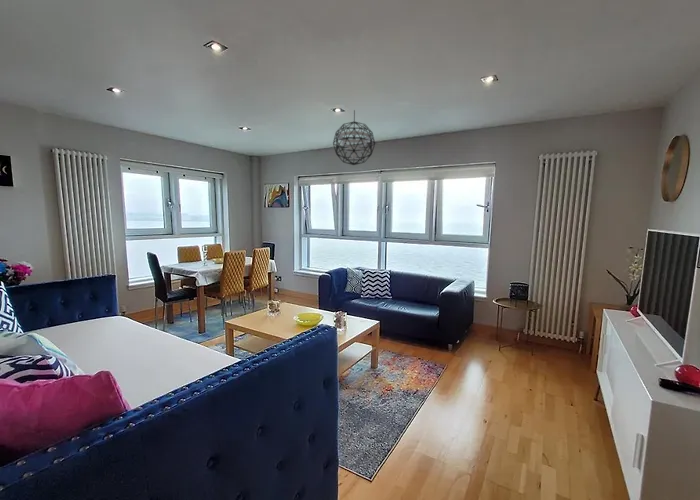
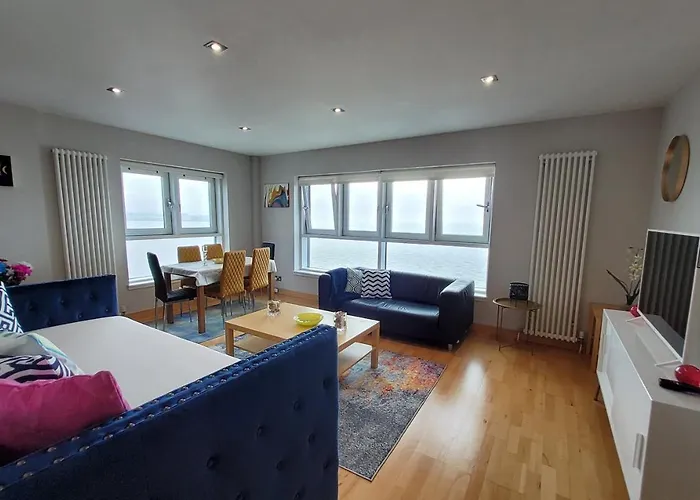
- pendant light [332,109,376,166]
